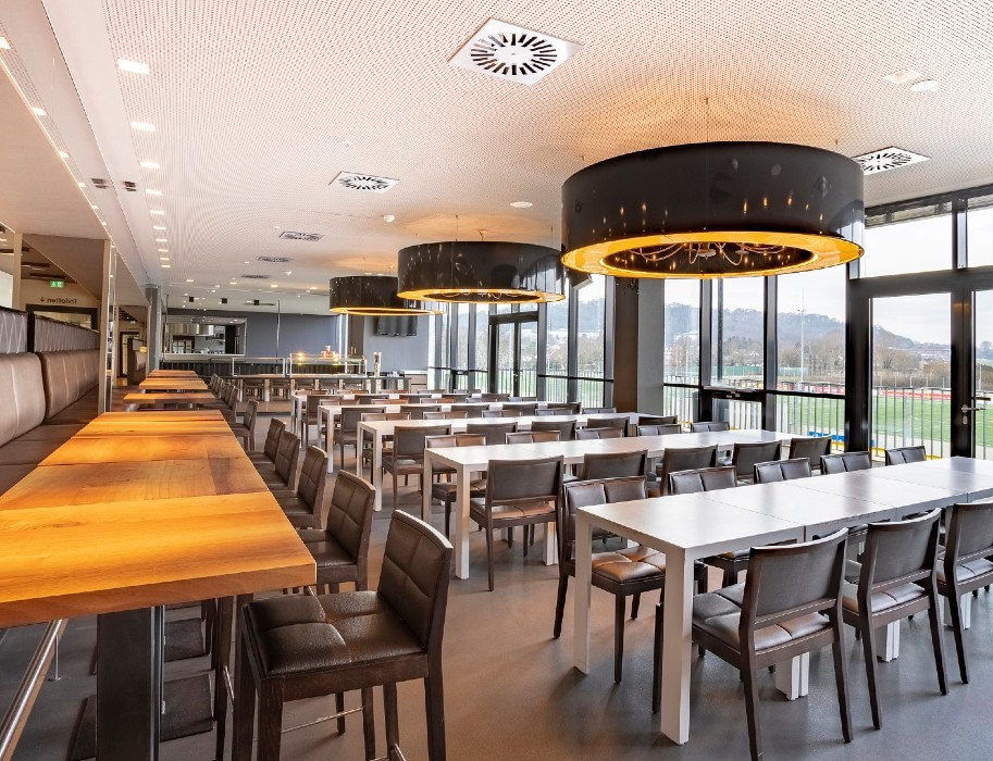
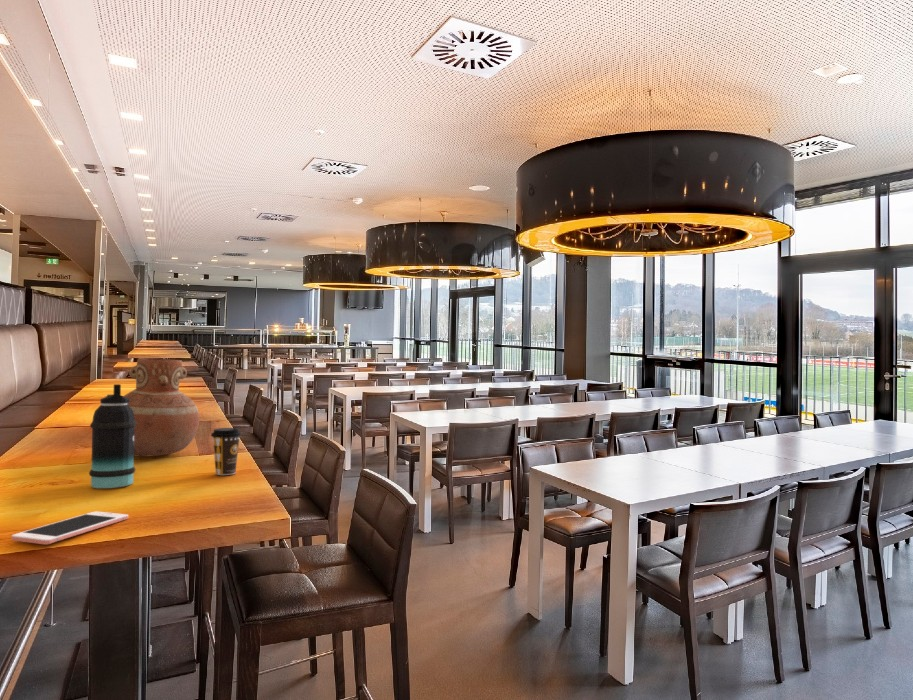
+ bottle [88,383,136,489]
+ coffee cup [210,427,242,476]
+ cell phone [11,510,129,545]
+ vase [123,357,200,458]
